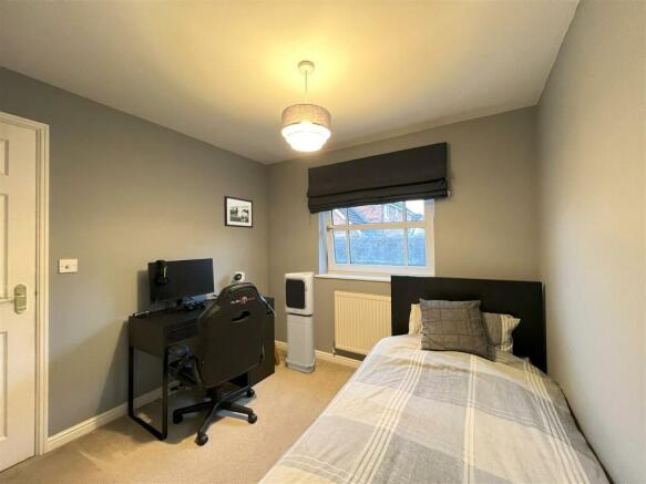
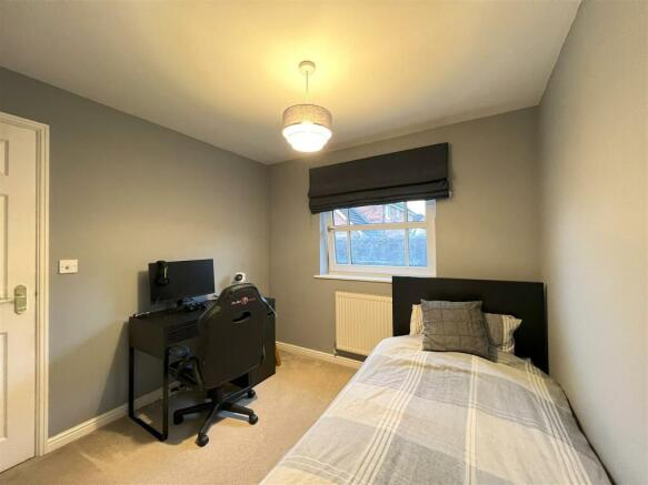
- picture frame [223,195,254,229]
- air purifier [284,271,317,374]
